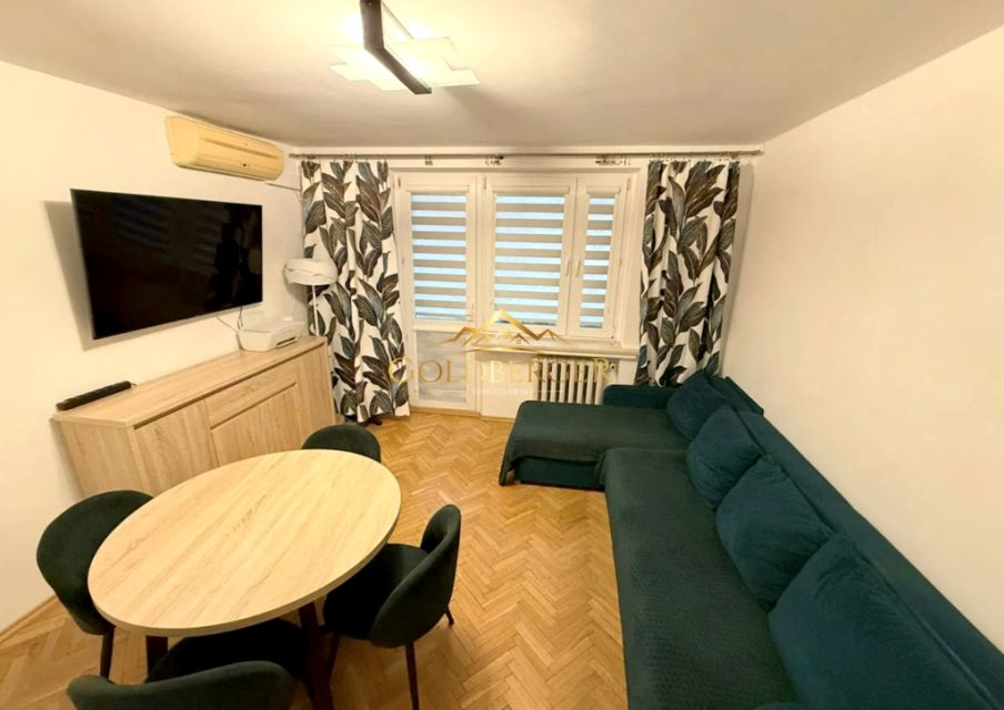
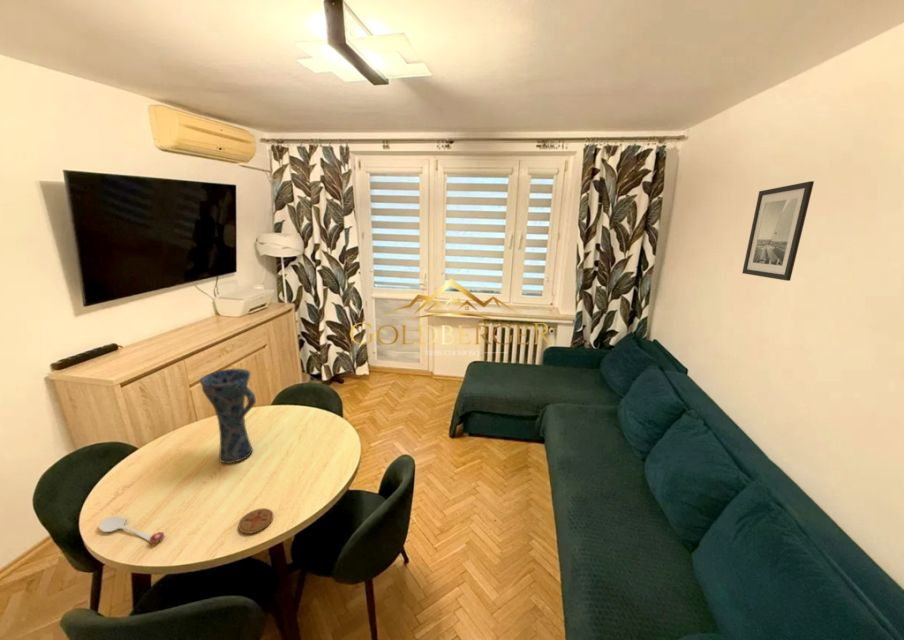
+ coaster [237,507,274,535]
+ spoon [97,515,166,546]
+ vase [198,368,257,464]
+ wall art [741,180,815,282]
